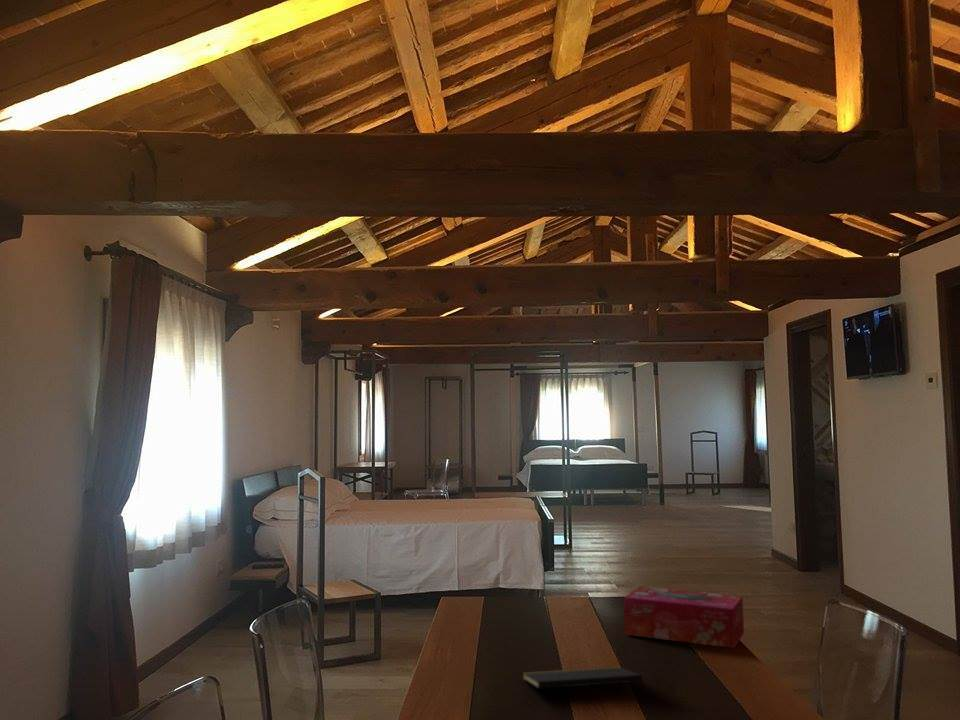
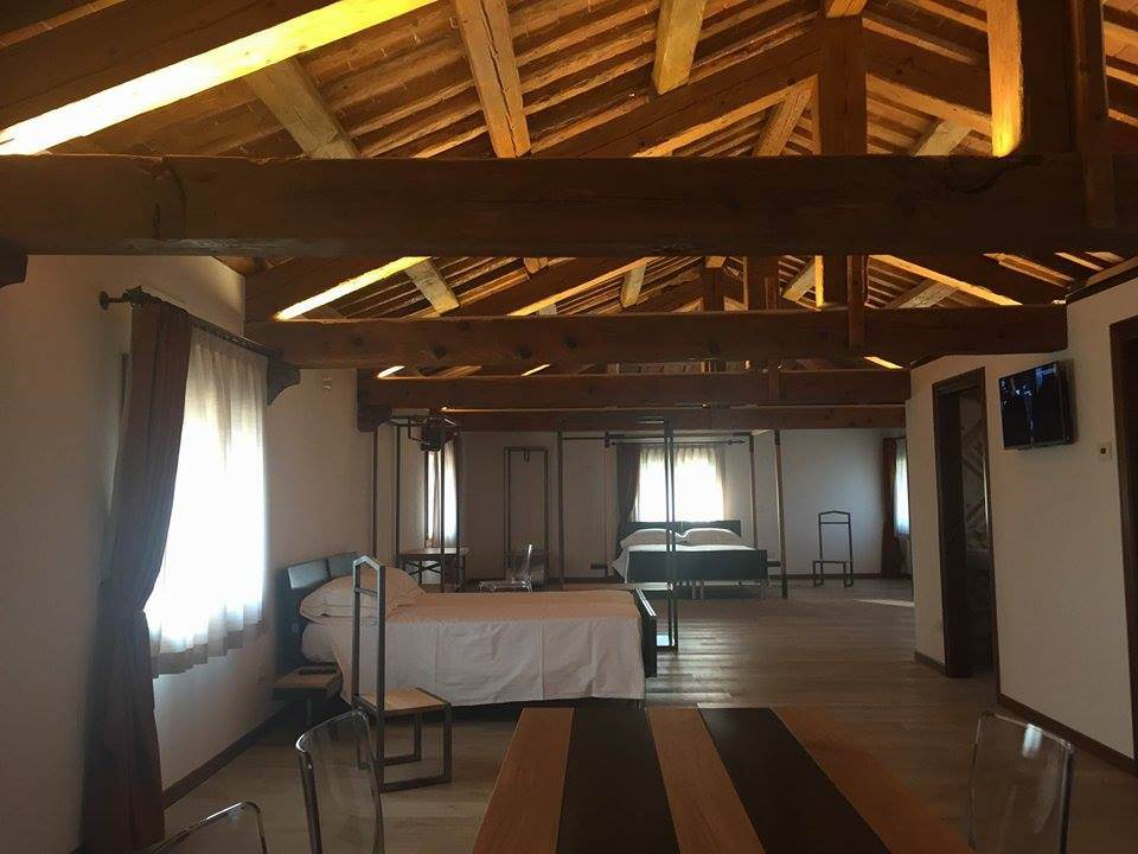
- notepad [522,665,646,697]
- tissue box [623,585,745,649]
